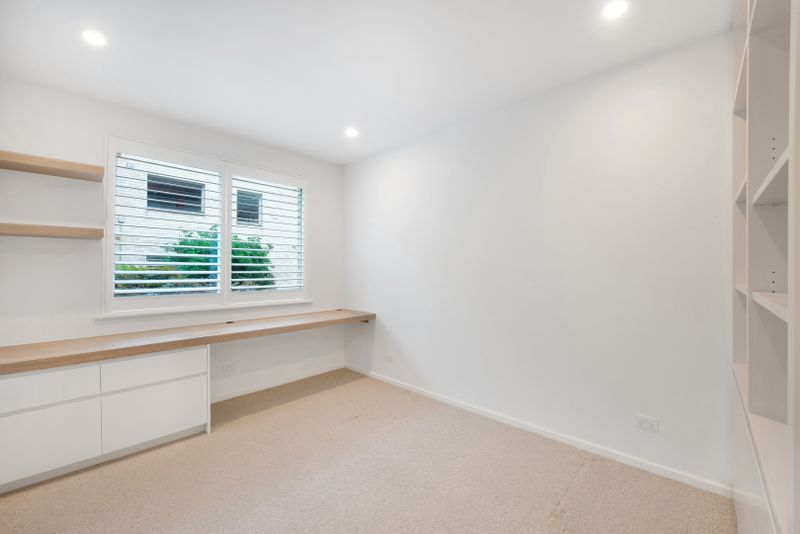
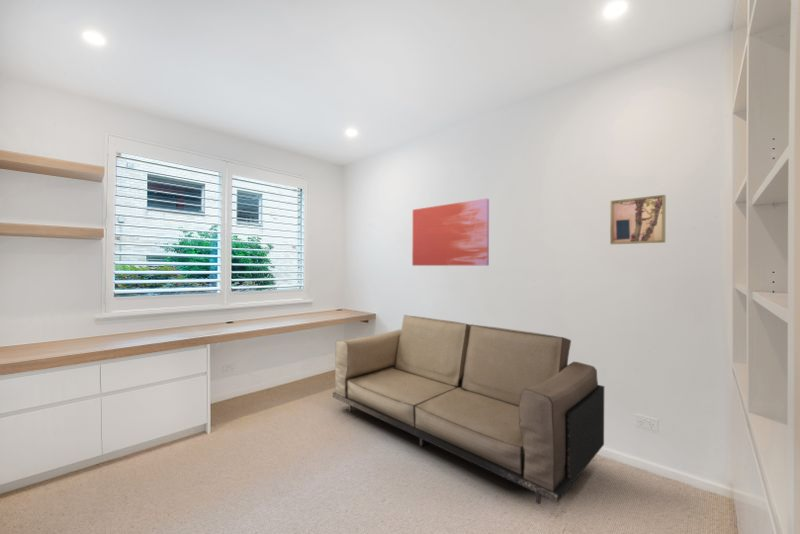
+ wall art [411,198,490,267]
+ sofa [332,314,605,505]
+ wall art [609,194,667,245]
